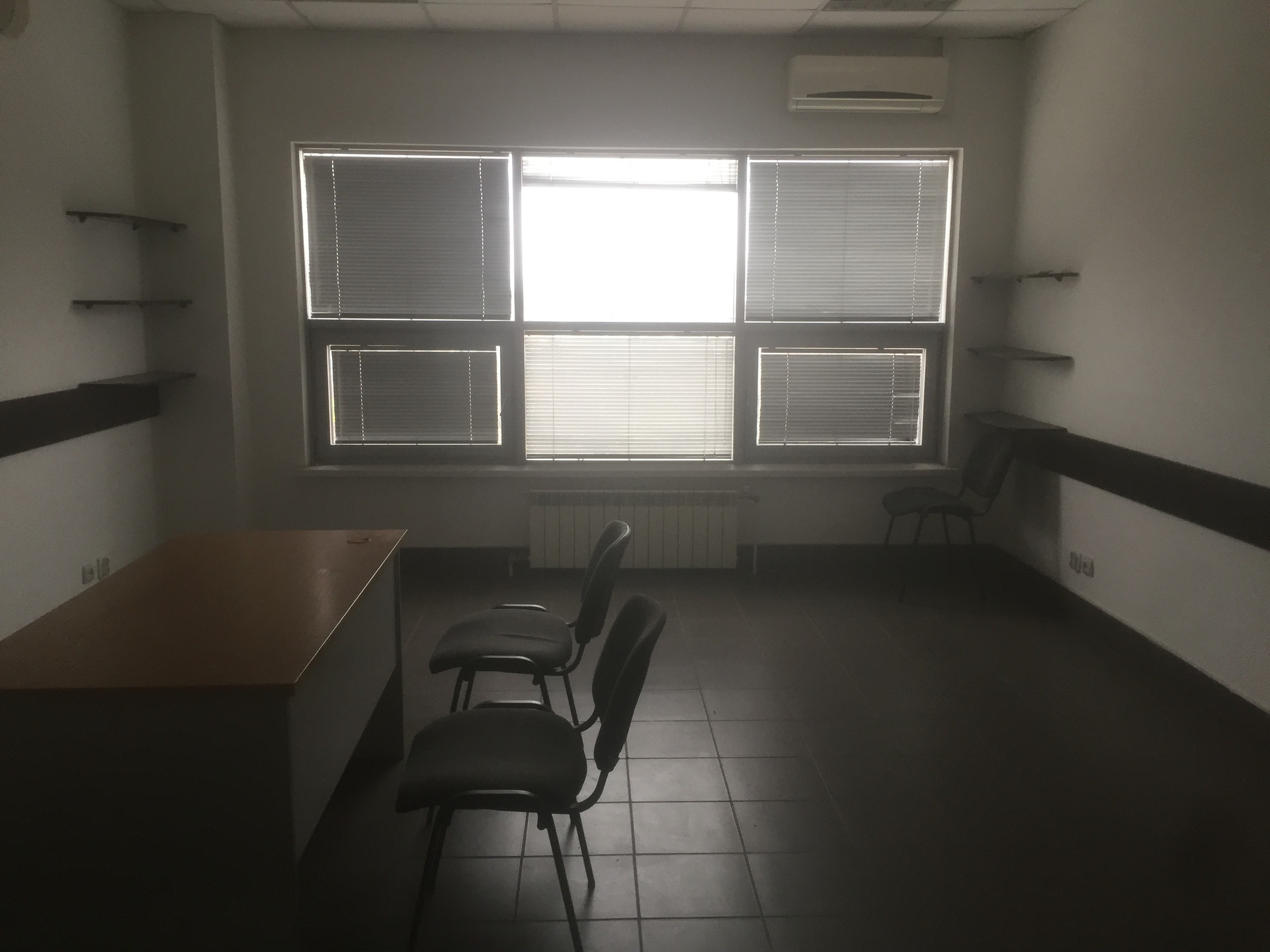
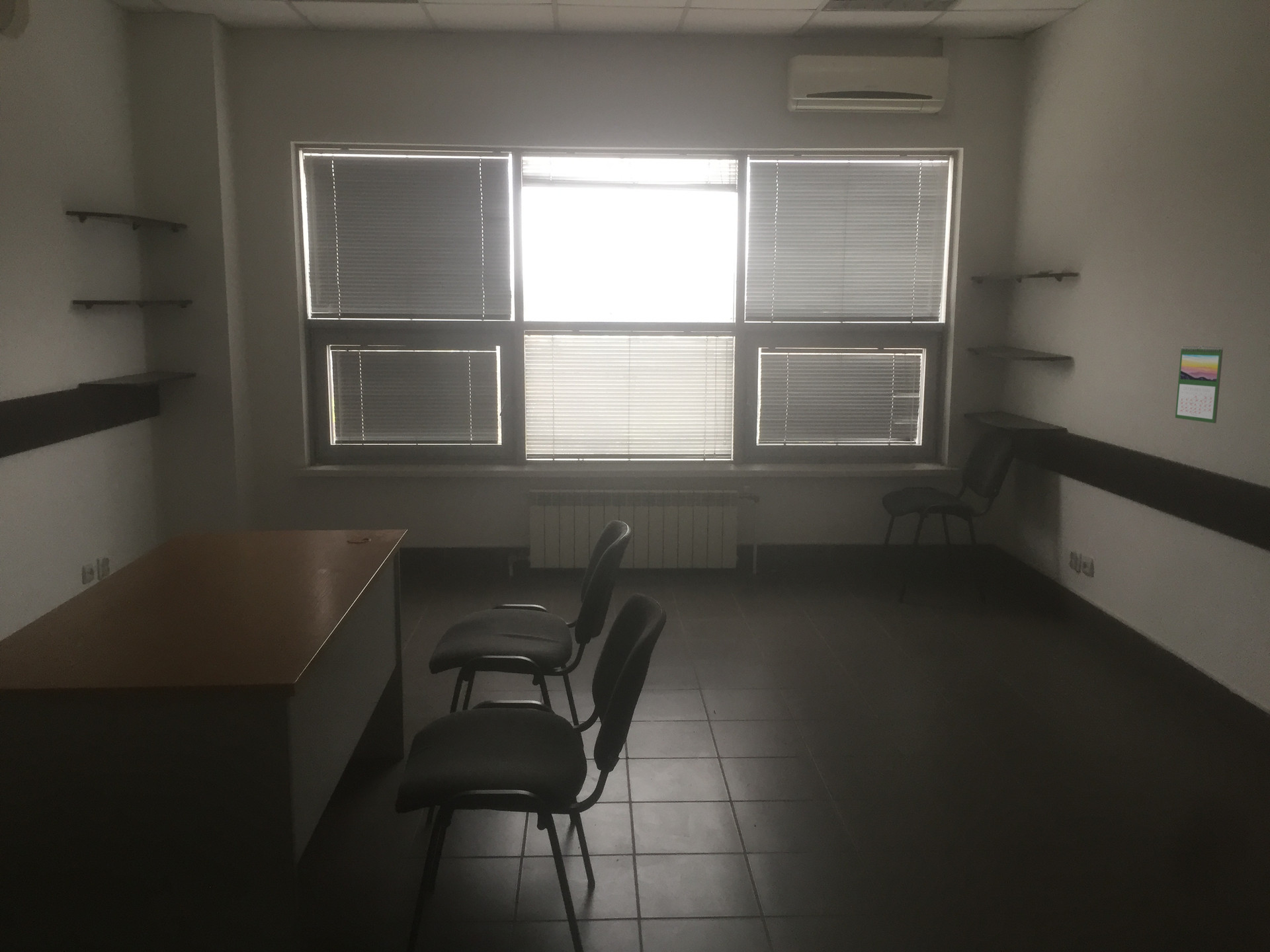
+ calendar [1175,345,1224,424]
